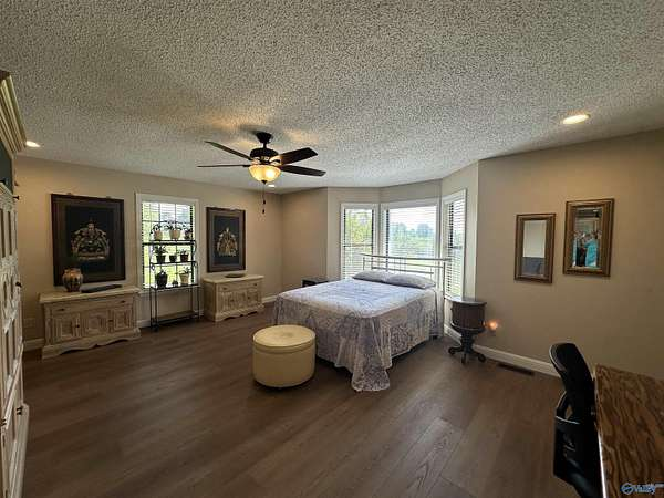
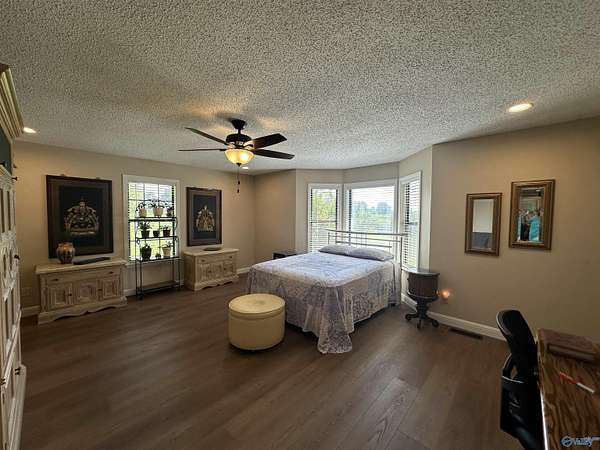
+ book [540,327,598,365]
+ pen [556,371,600,397]
